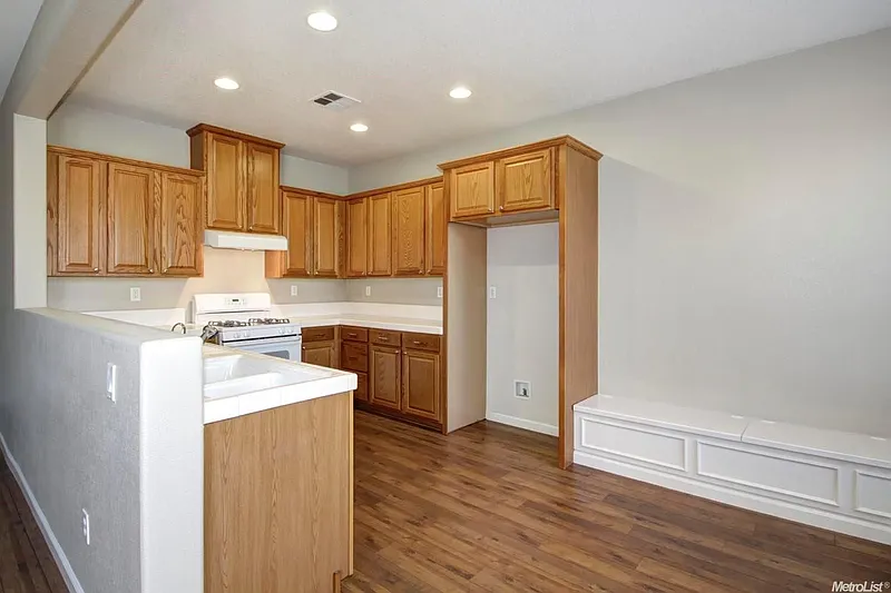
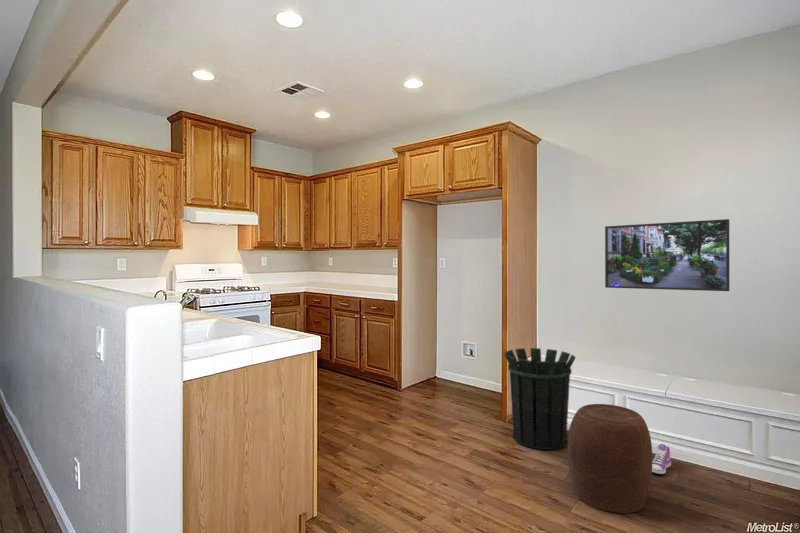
+ waste bin [503,347,577,451]
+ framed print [604,218,730,292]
+ stool [567,403,653,514]
+ sneaker [652,443,672,475]
